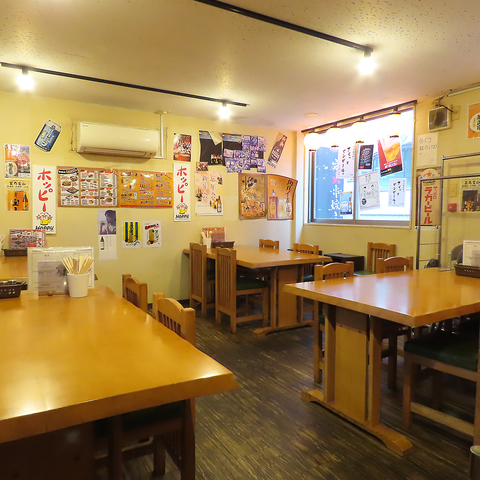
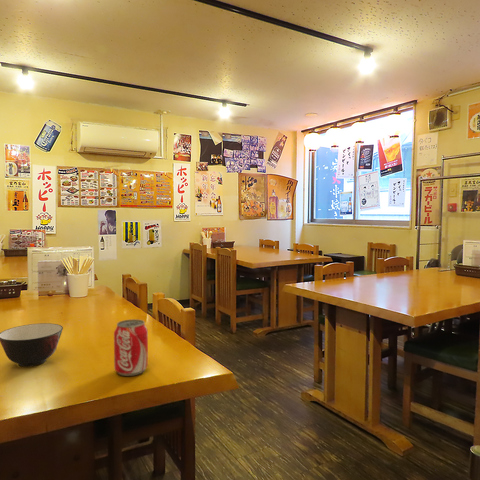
+ soup bowl [0,322,64,368]
+ beverage can [113,318,149,377]
